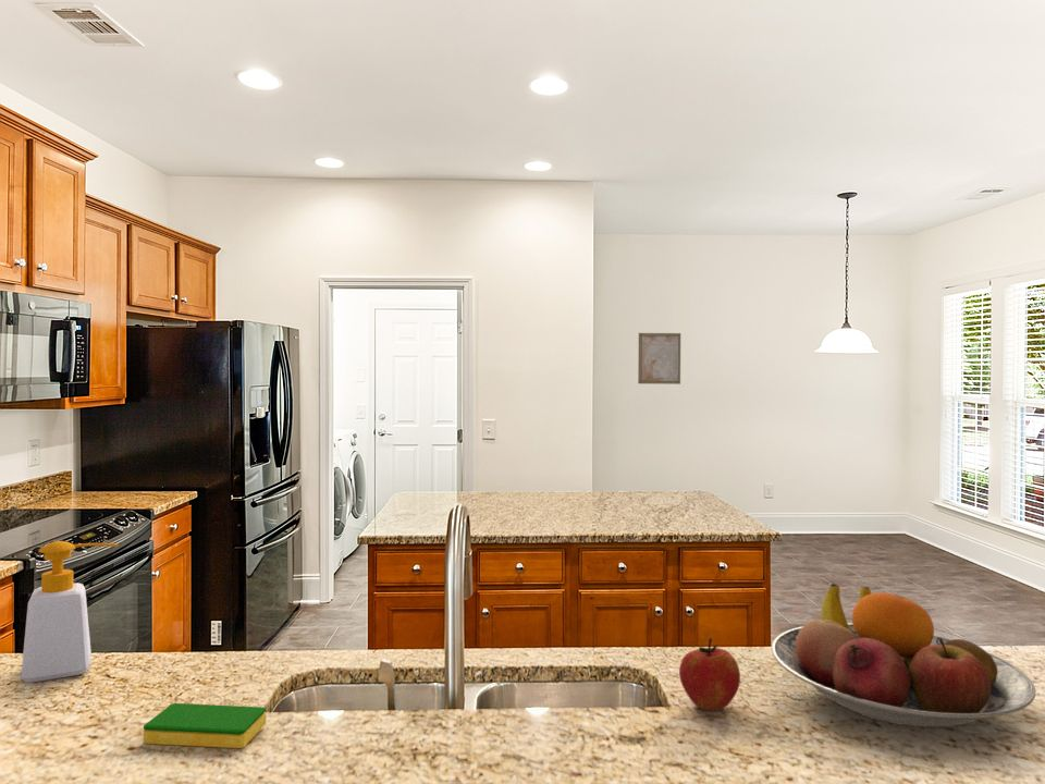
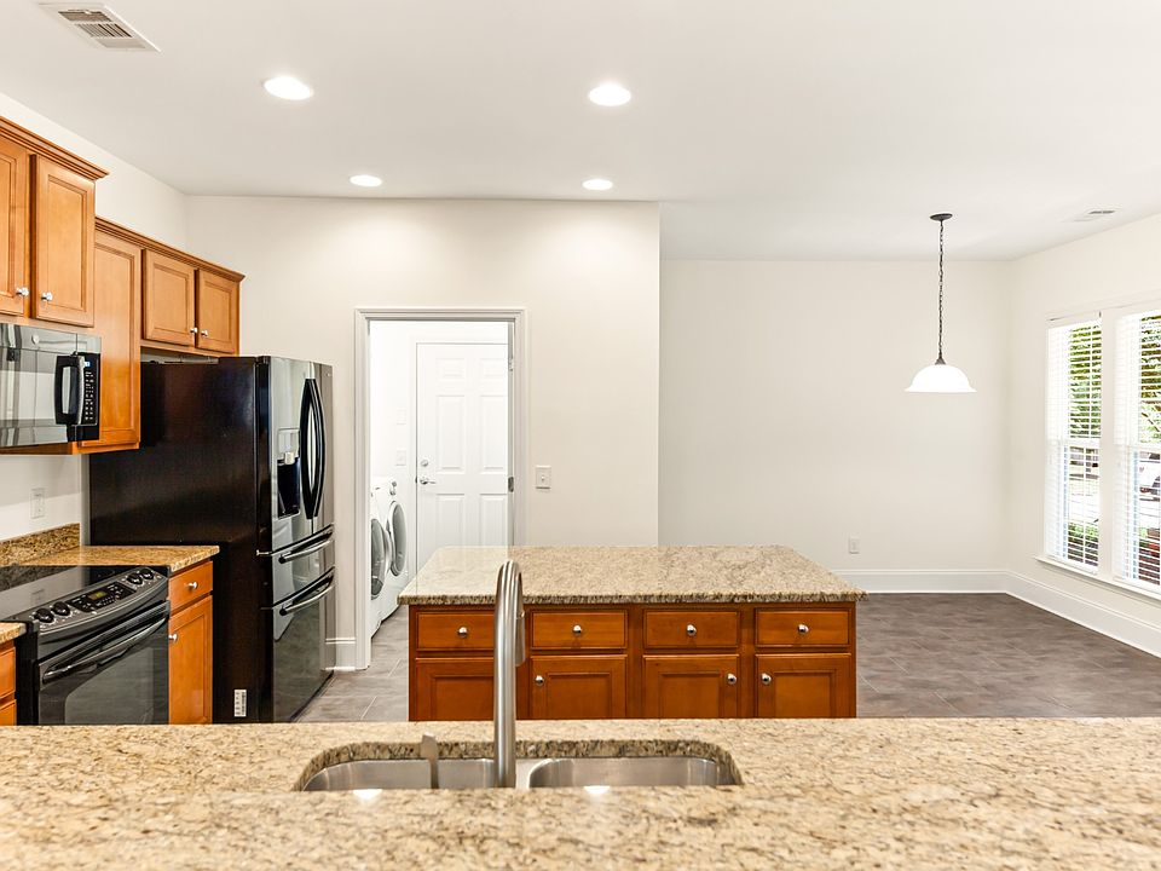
- soap bottle [20,540,120,684]
- wall art [637,332,681,385]
- apple [678,637,741,712]
- dish sponge [143,702,267,749]
- fruit bowl [771,583,1036,727]
